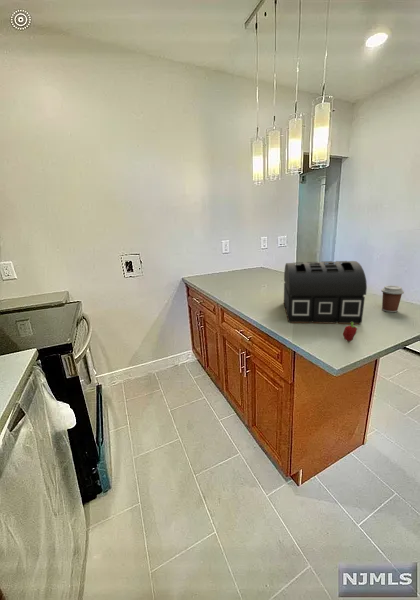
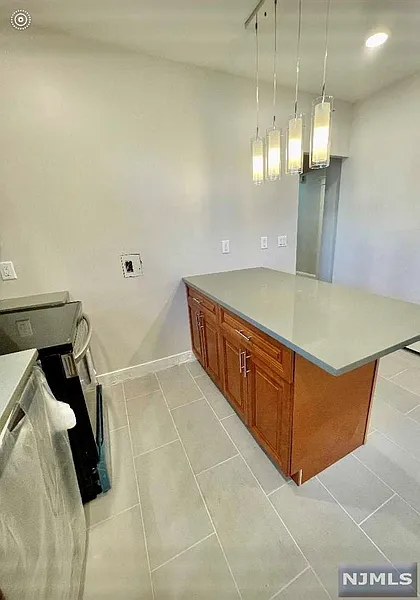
- treasure chest [283,260,368,325]
- fruit [342,322,360,342]
- coffee cup [380,284,405,313]
